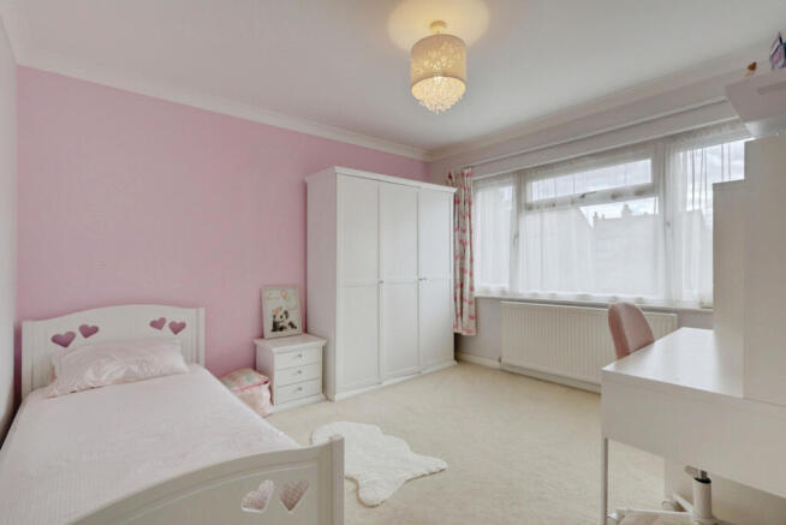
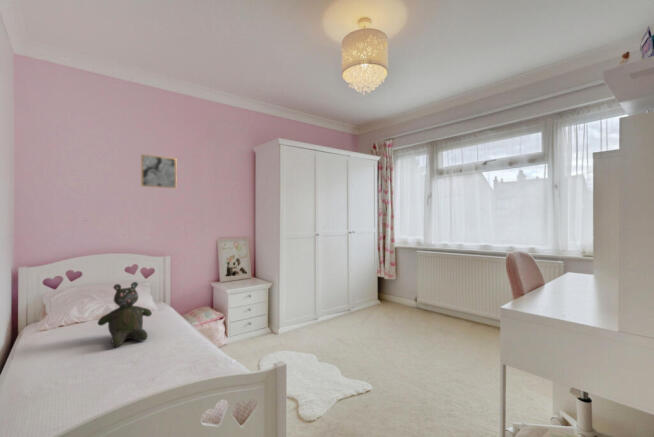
+ wall art [140,153,177,189]
+ teddy bear [97,281,153,348]
